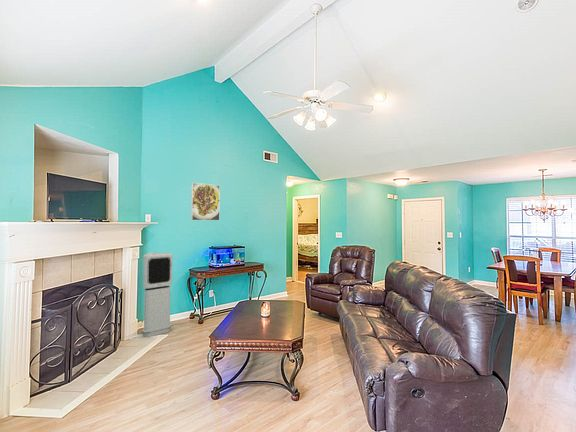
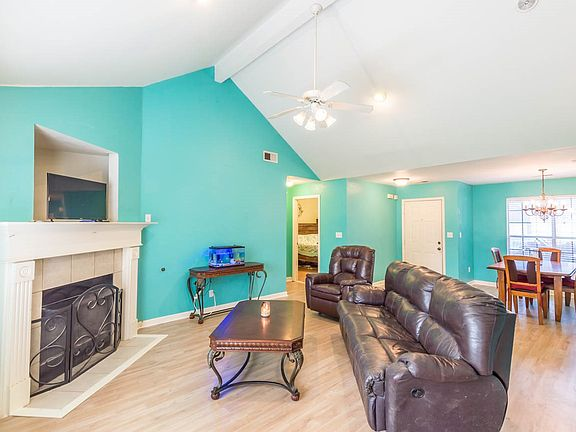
- air purifier [141,251,173,338]
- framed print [190,182,221,221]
